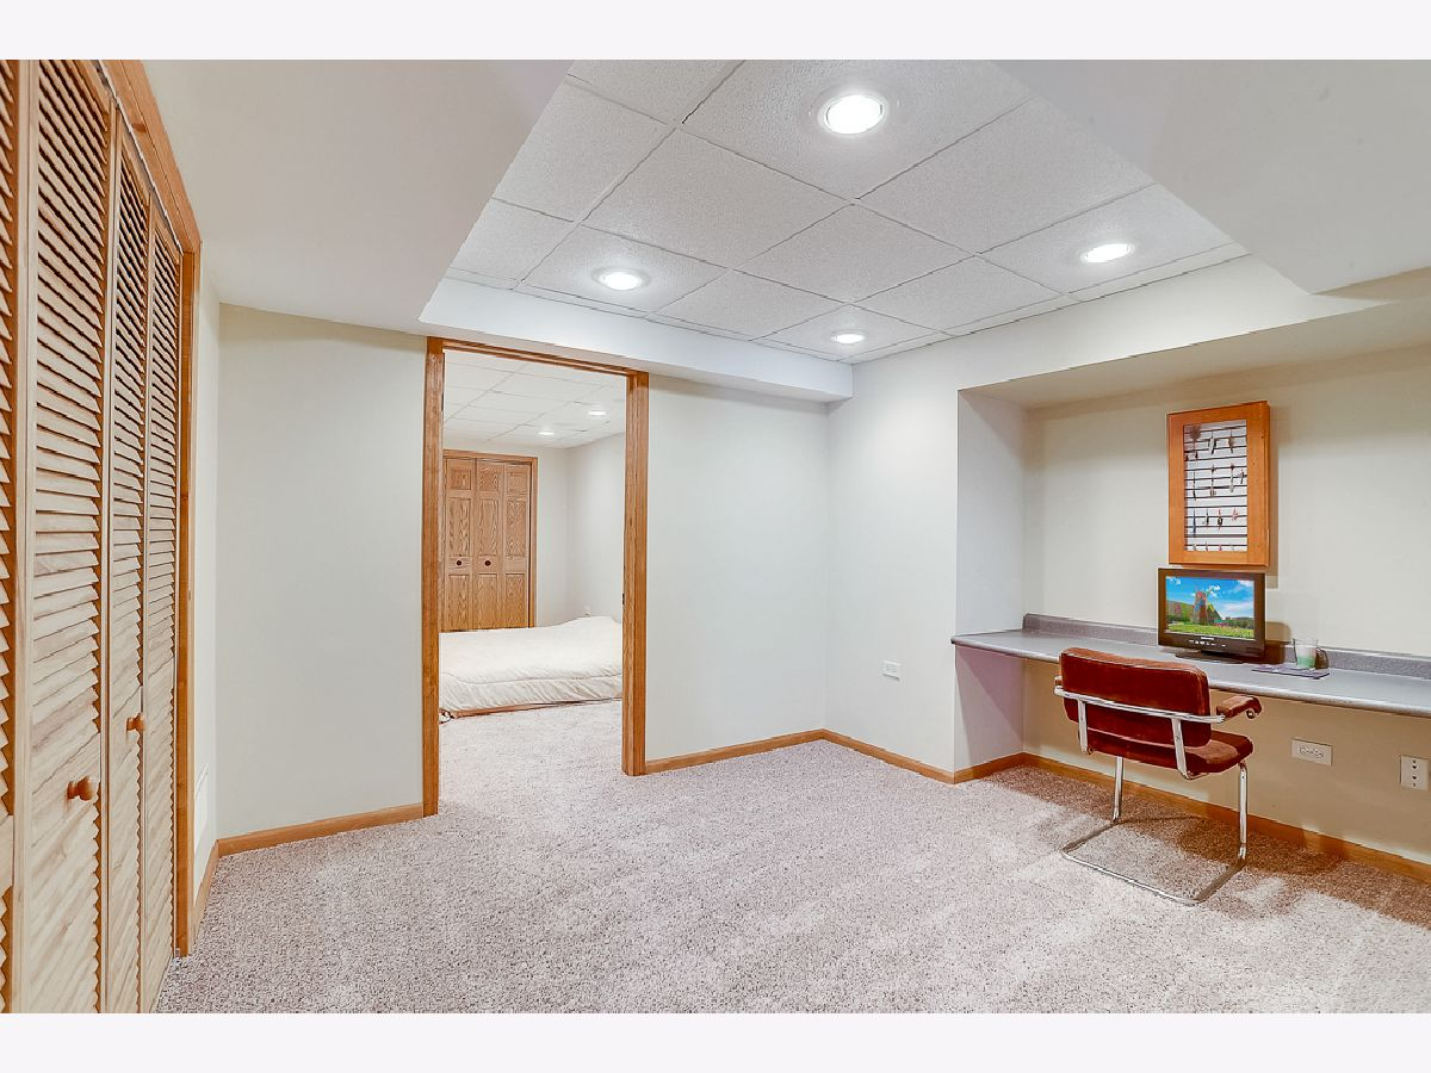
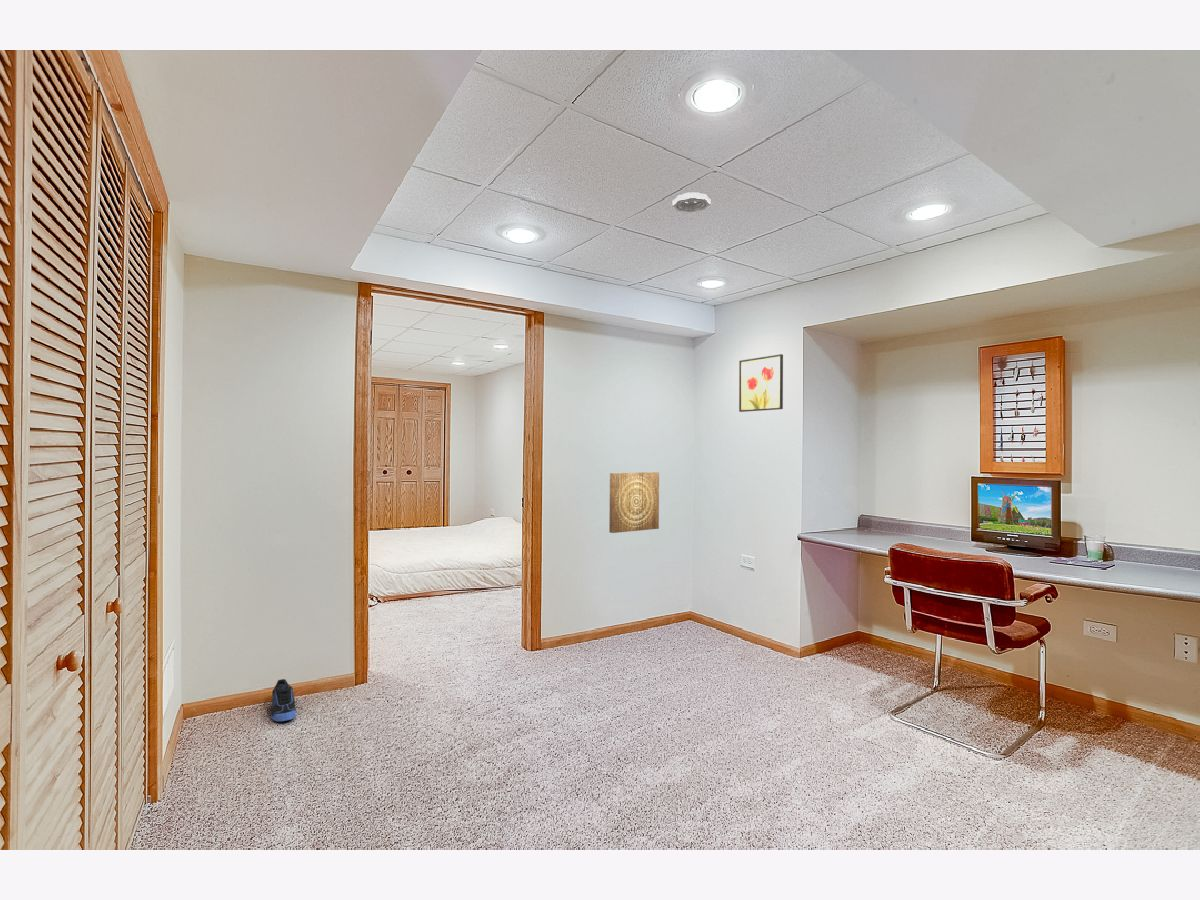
+ smoke detector [671,191,711,213]
+ wall art [608,471,660,534]
+ wall art [738,353,784,413]
+ sneaker [270,678,297,722]
